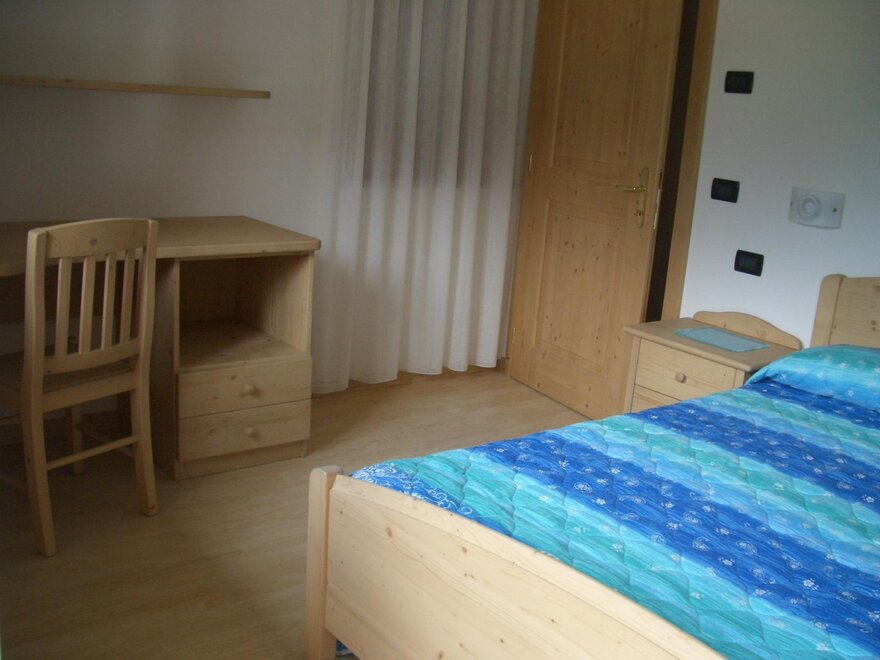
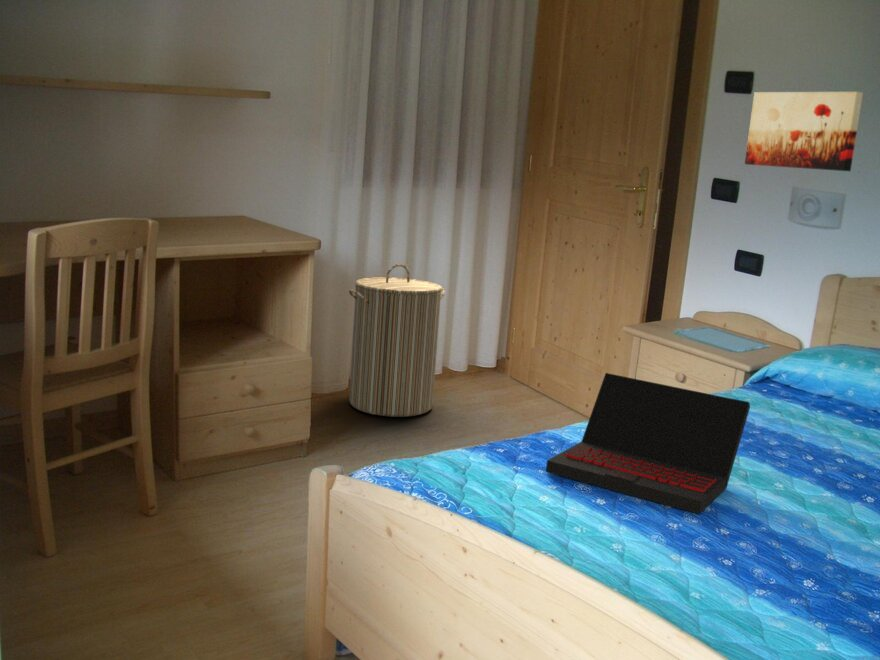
+ laundry hamper [348,263,446,418]
+ wall art [744,91,864,172]
+ laptop [545,372,751,515]
